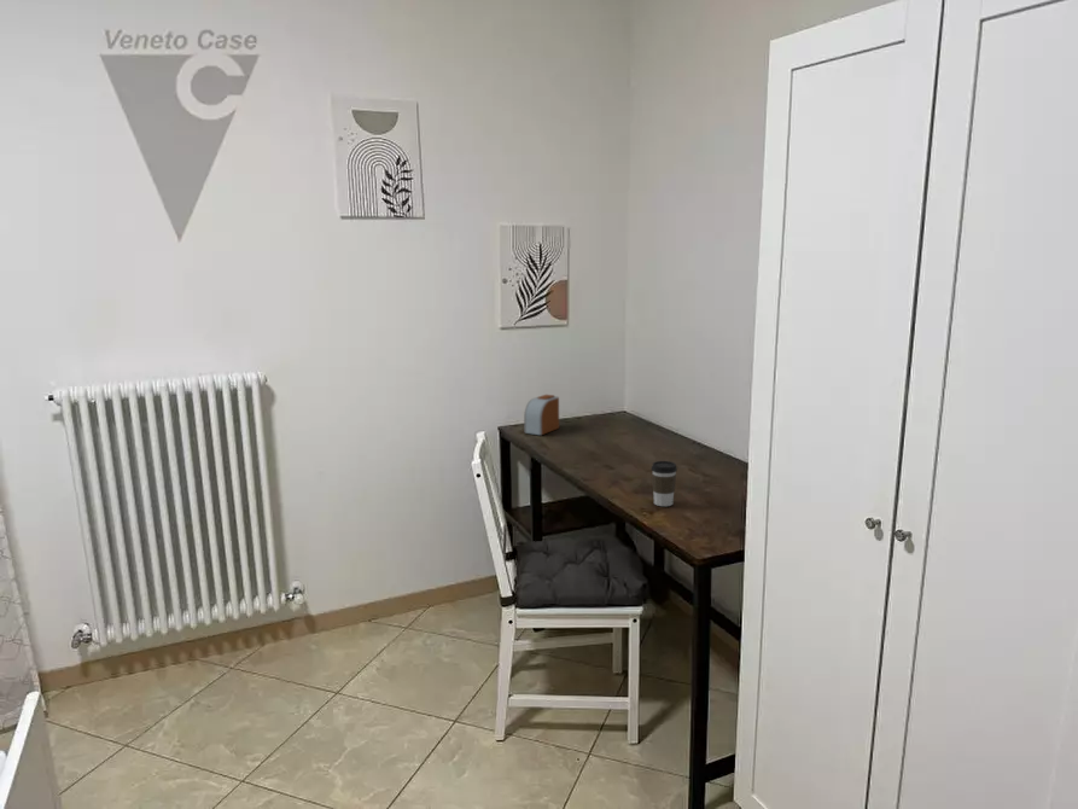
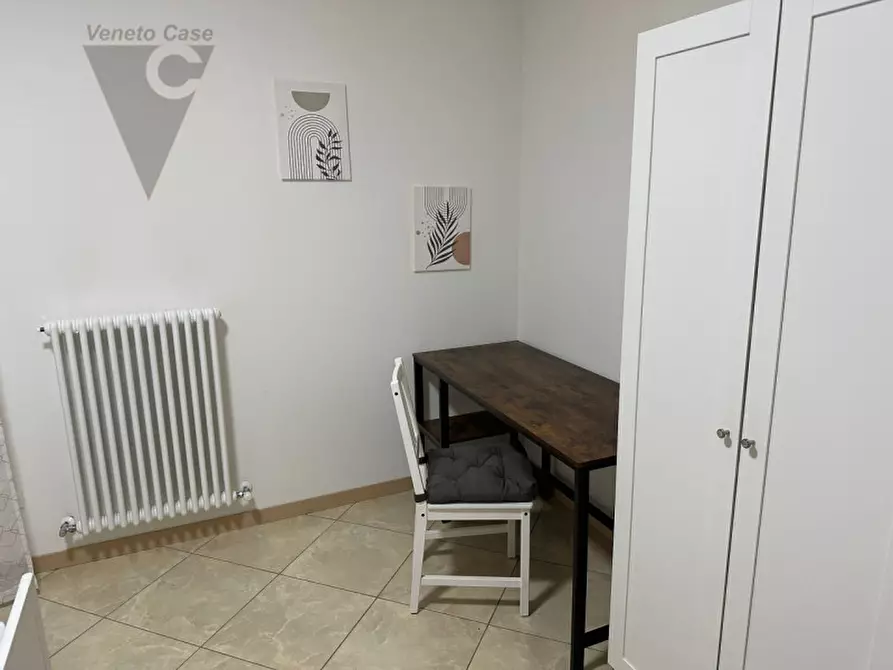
- coffee cup [651,460,678,507]
- alarm clock [523,394,560,436]
